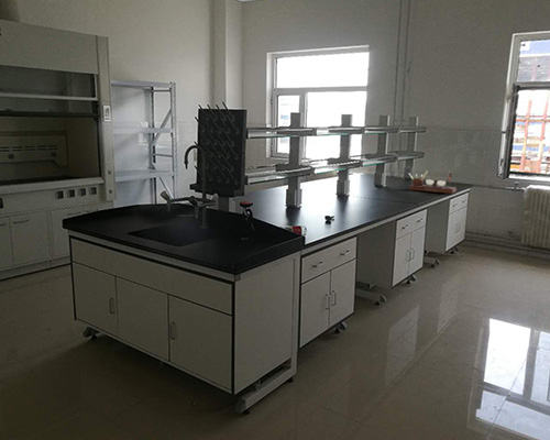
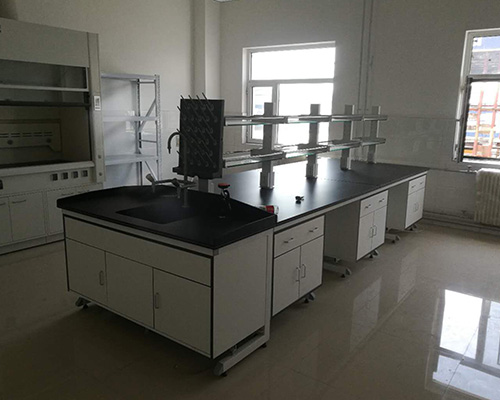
- desk organizer [408,169,458,195]
